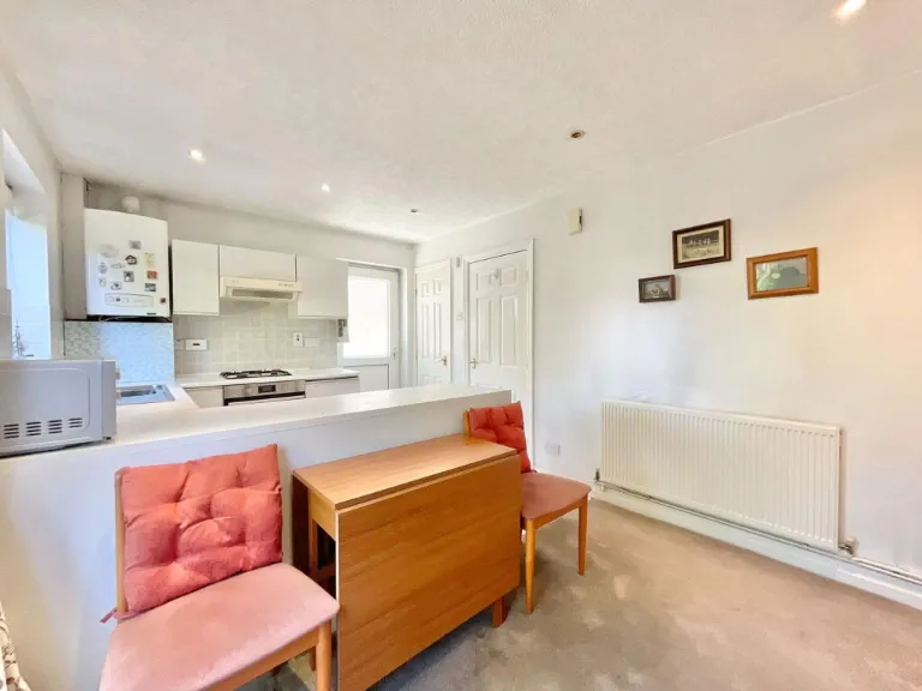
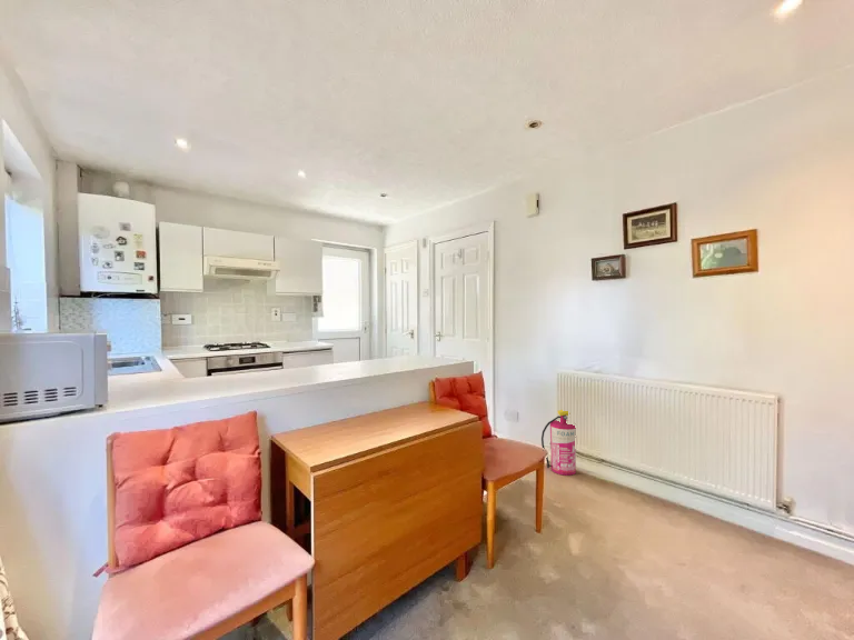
+ fire extinguisher [540,409,577,477]
